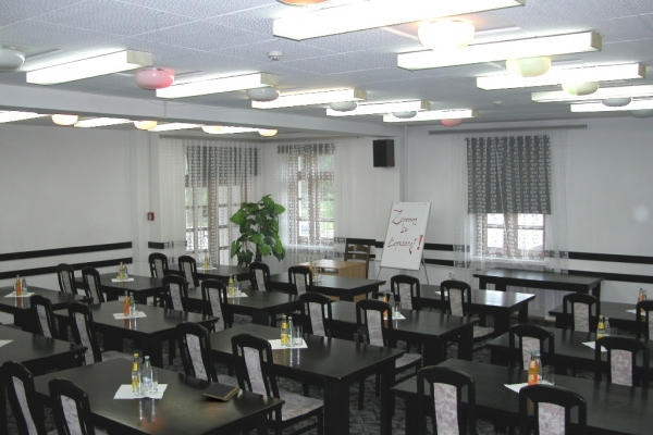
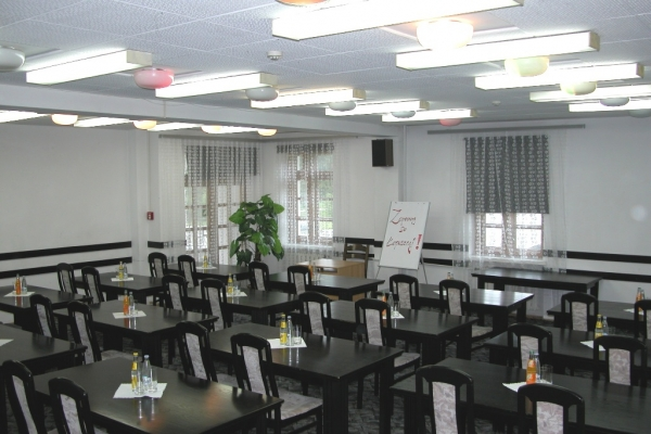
- notepad [200,381,242,402]
